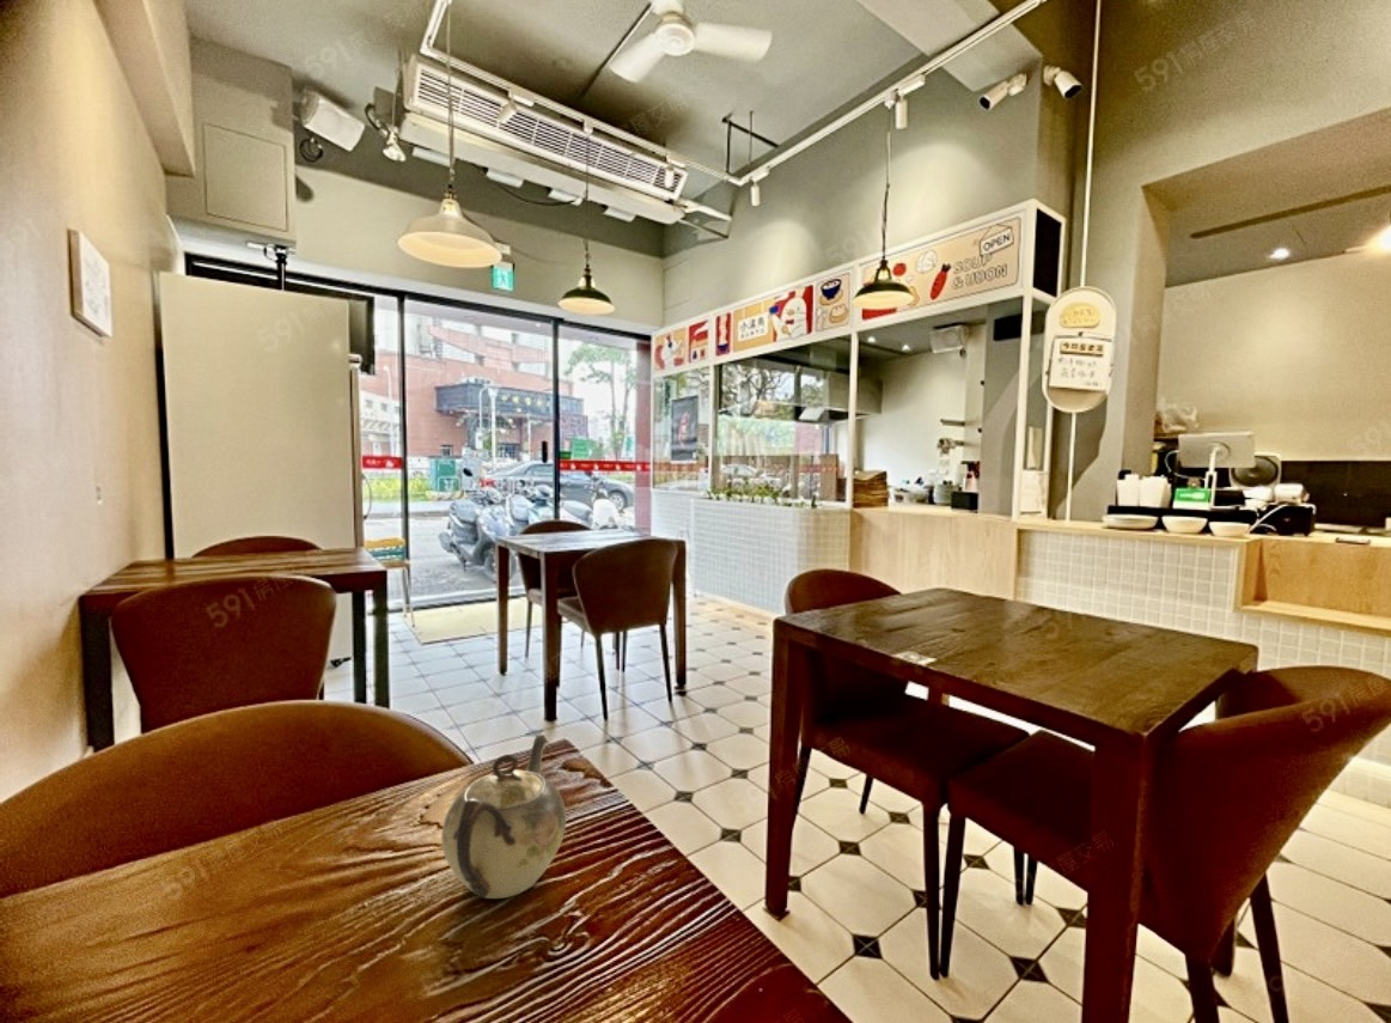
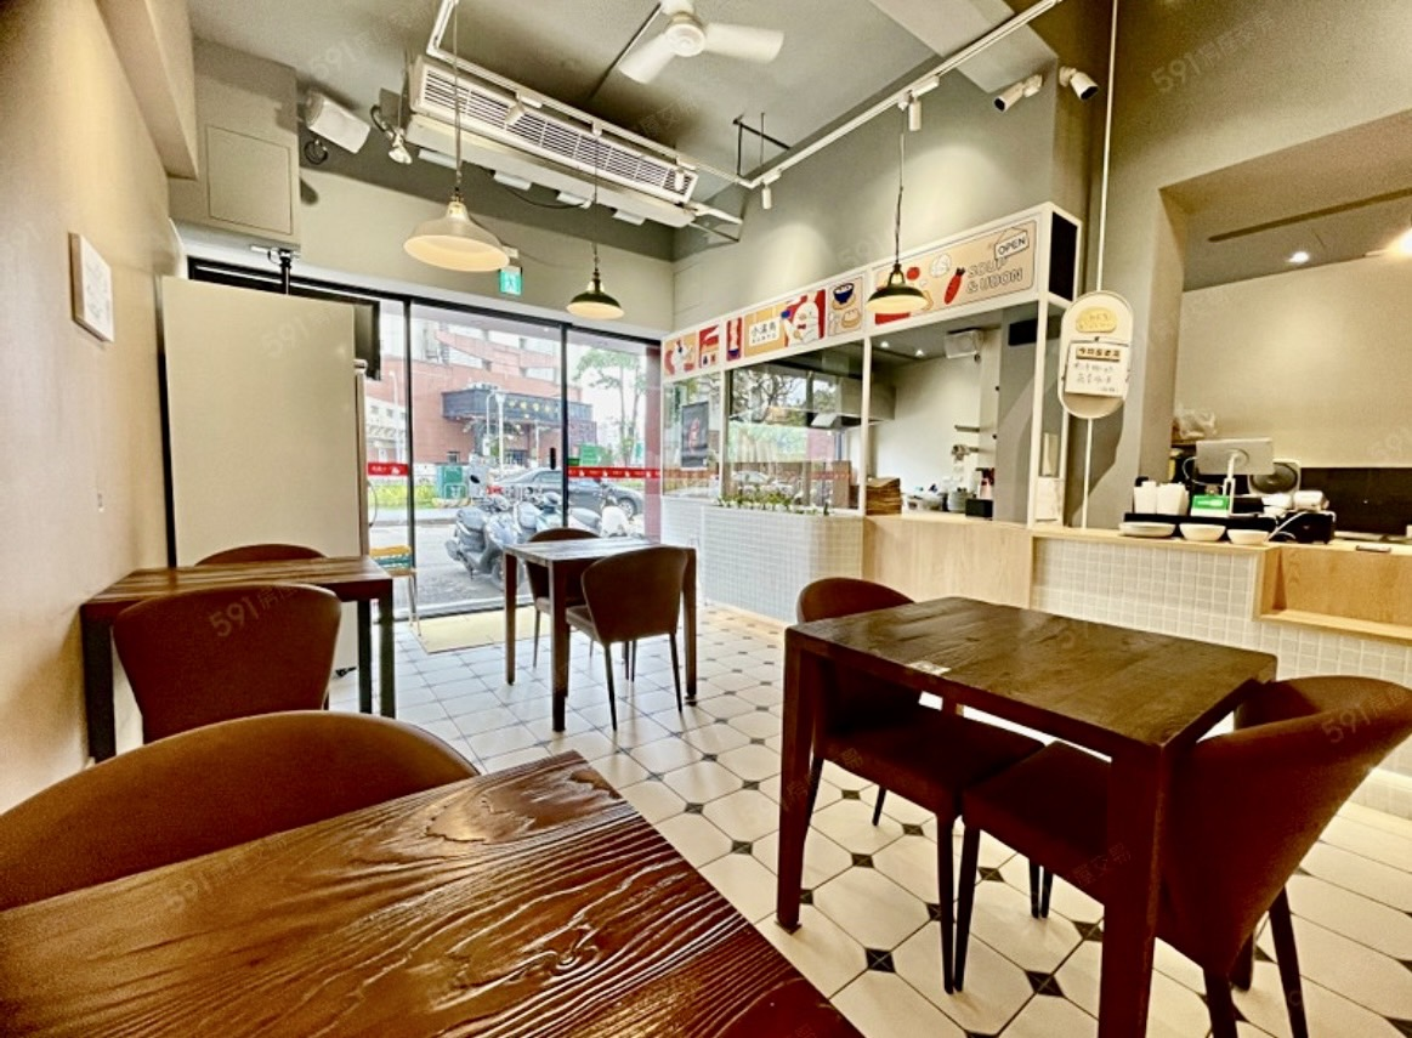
- teapot [440,733,567,900]
